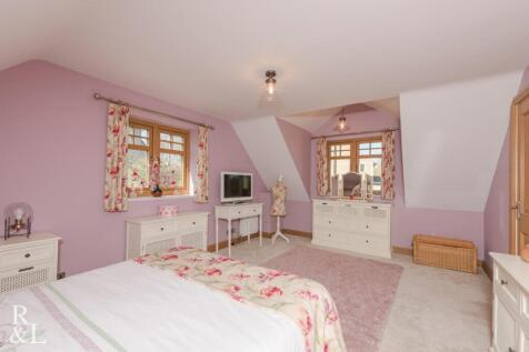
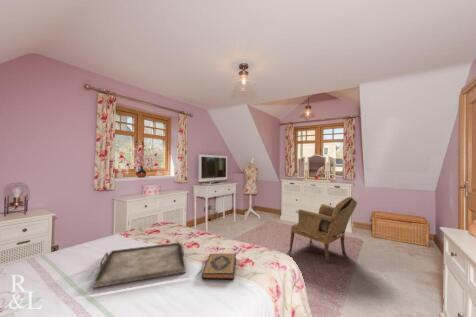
+ serving tray [92,241,187,289]
+ armchair [289,196,358,264]
+ hardback book [201,253,237,280]
